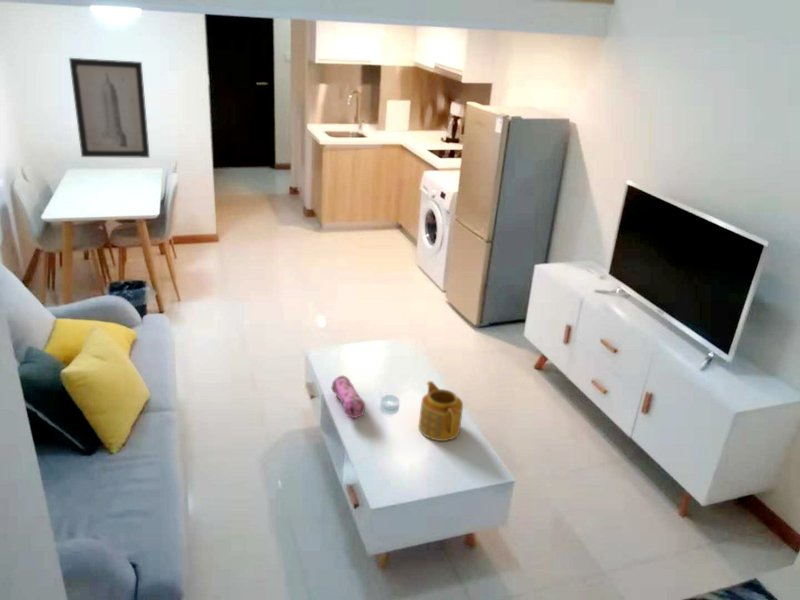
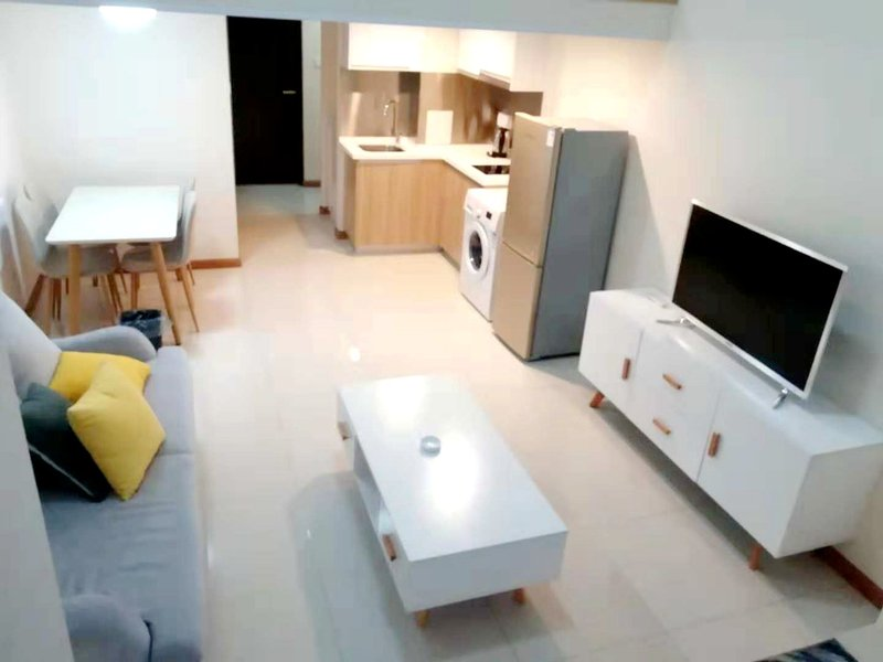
- teapot [418,380,464,442]
- wall art [68,57,151,159]
- pencil case [330,375,366,419]
